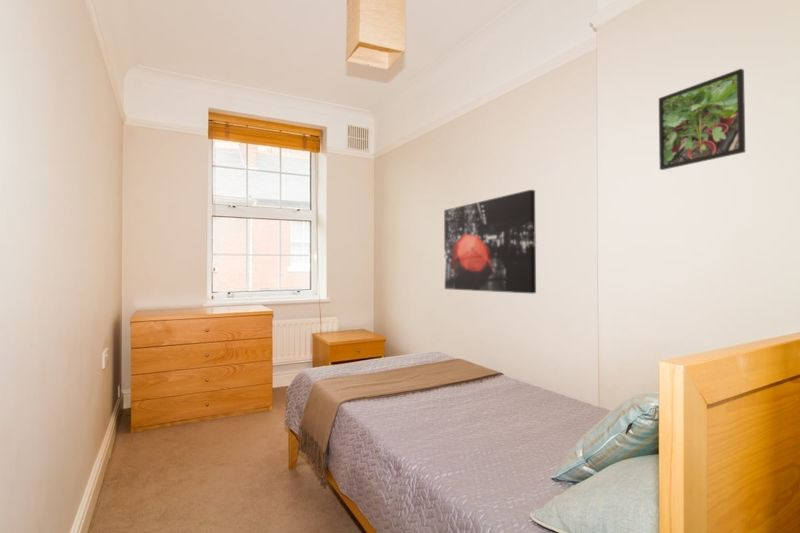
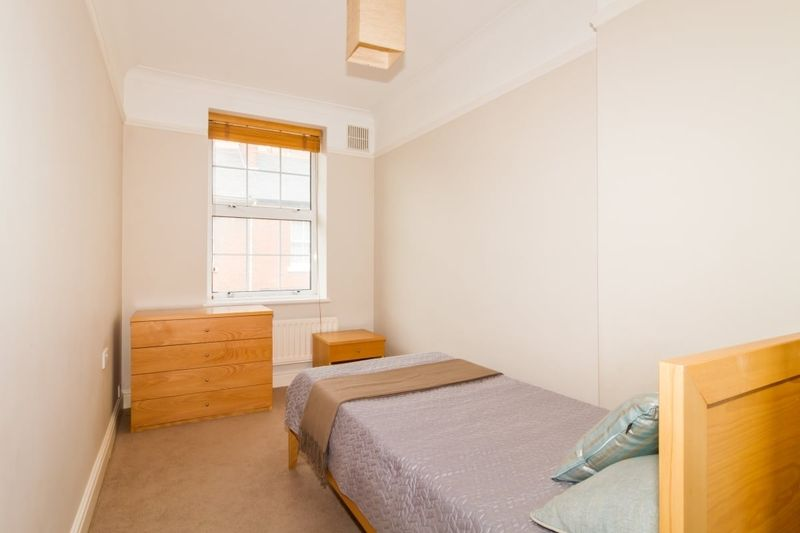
- wall art [443,189,537,295]
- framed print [658,68,746,171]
